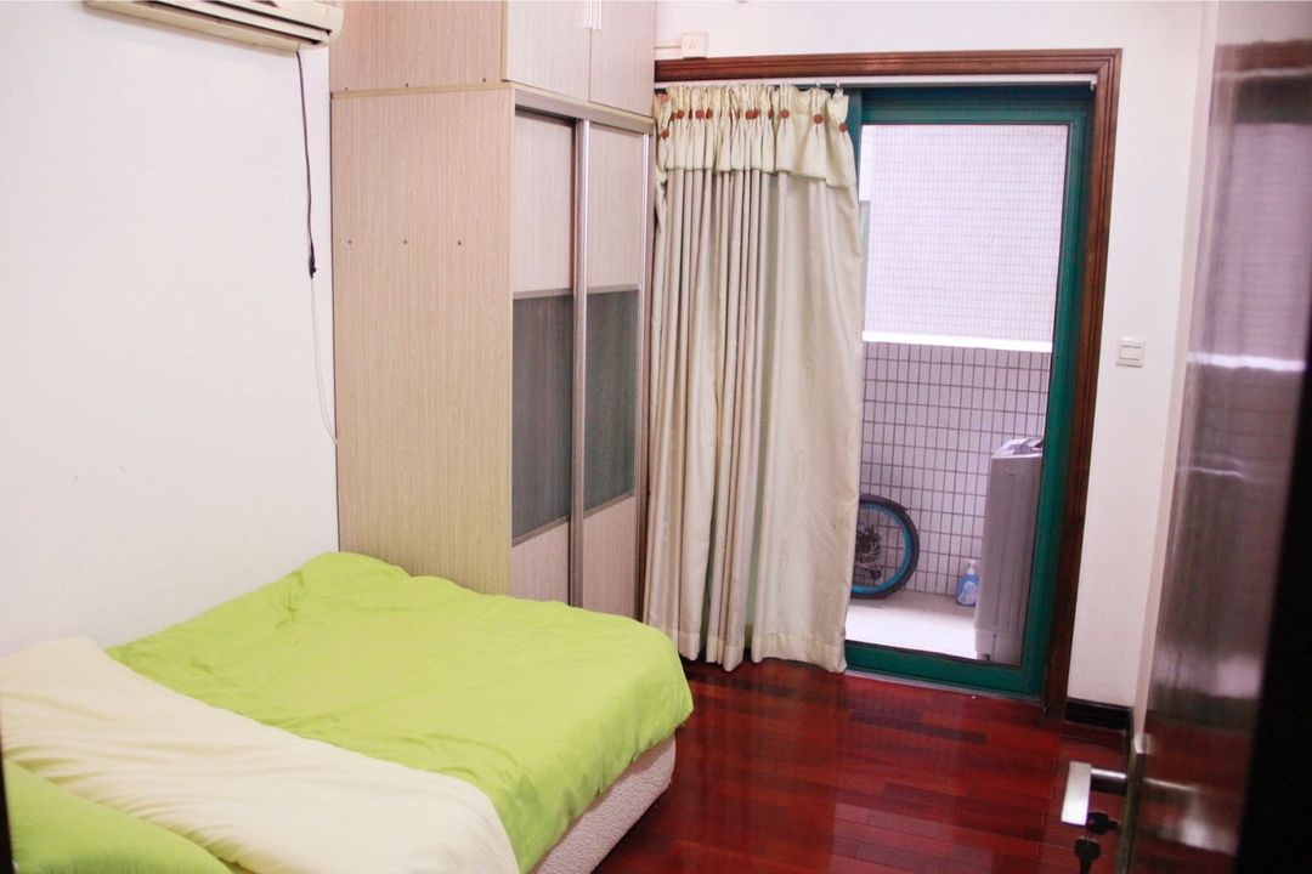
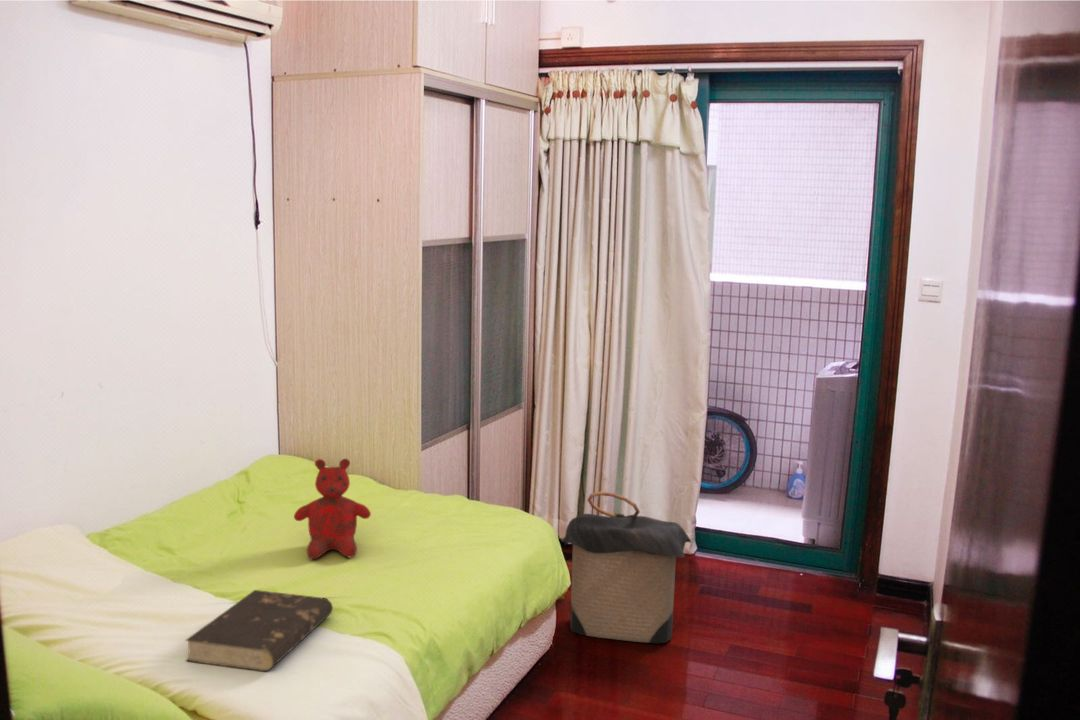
+ teddy bear [293,458,372,560]
+ book [184,589,334,672]
+ laundry hamper [560,491,692,644]
